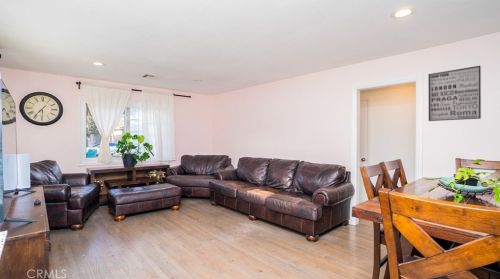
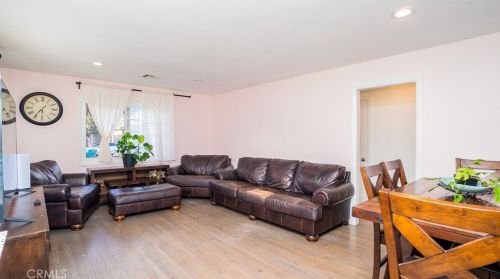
- wall art [428,65,482,122]
